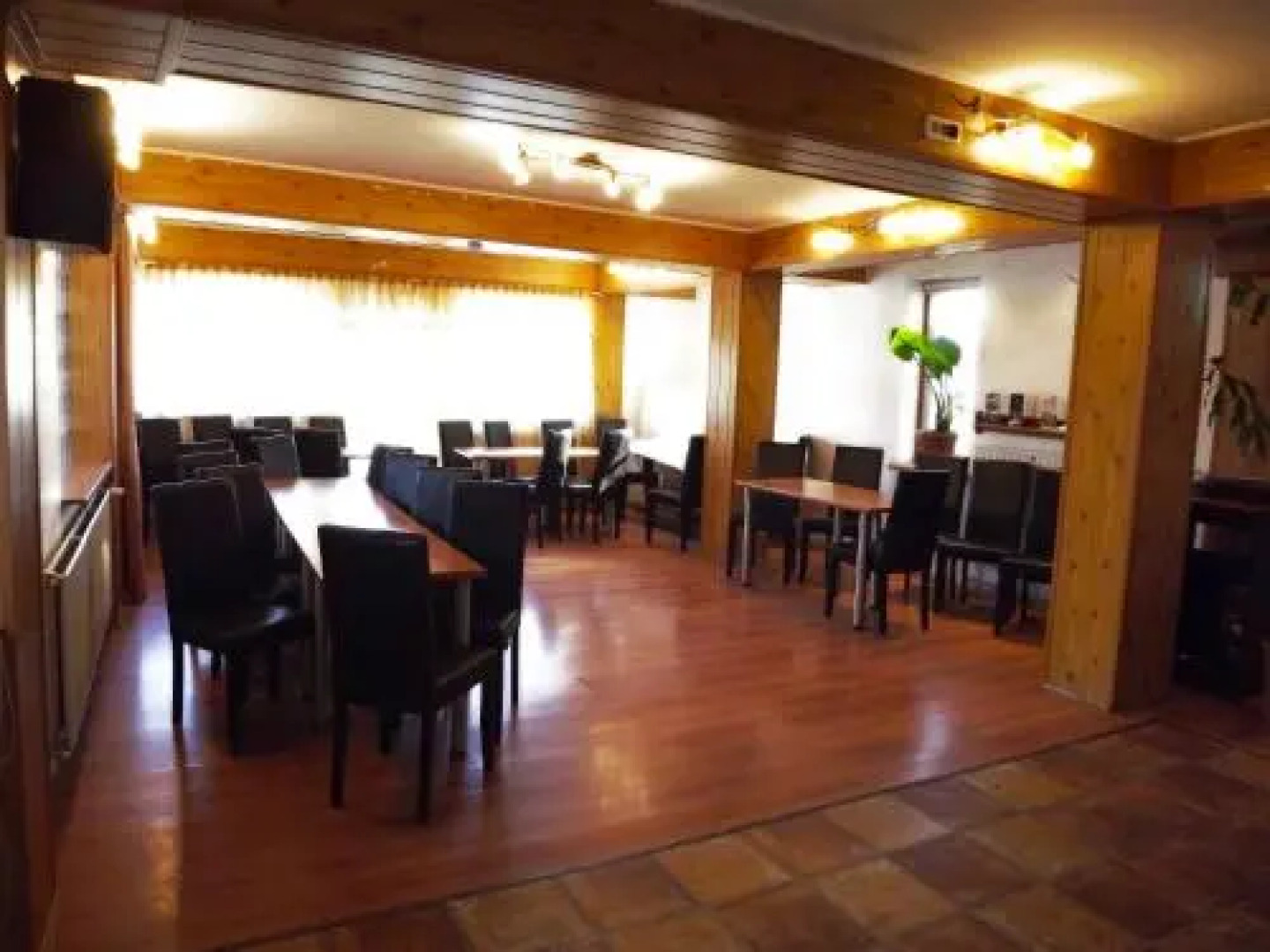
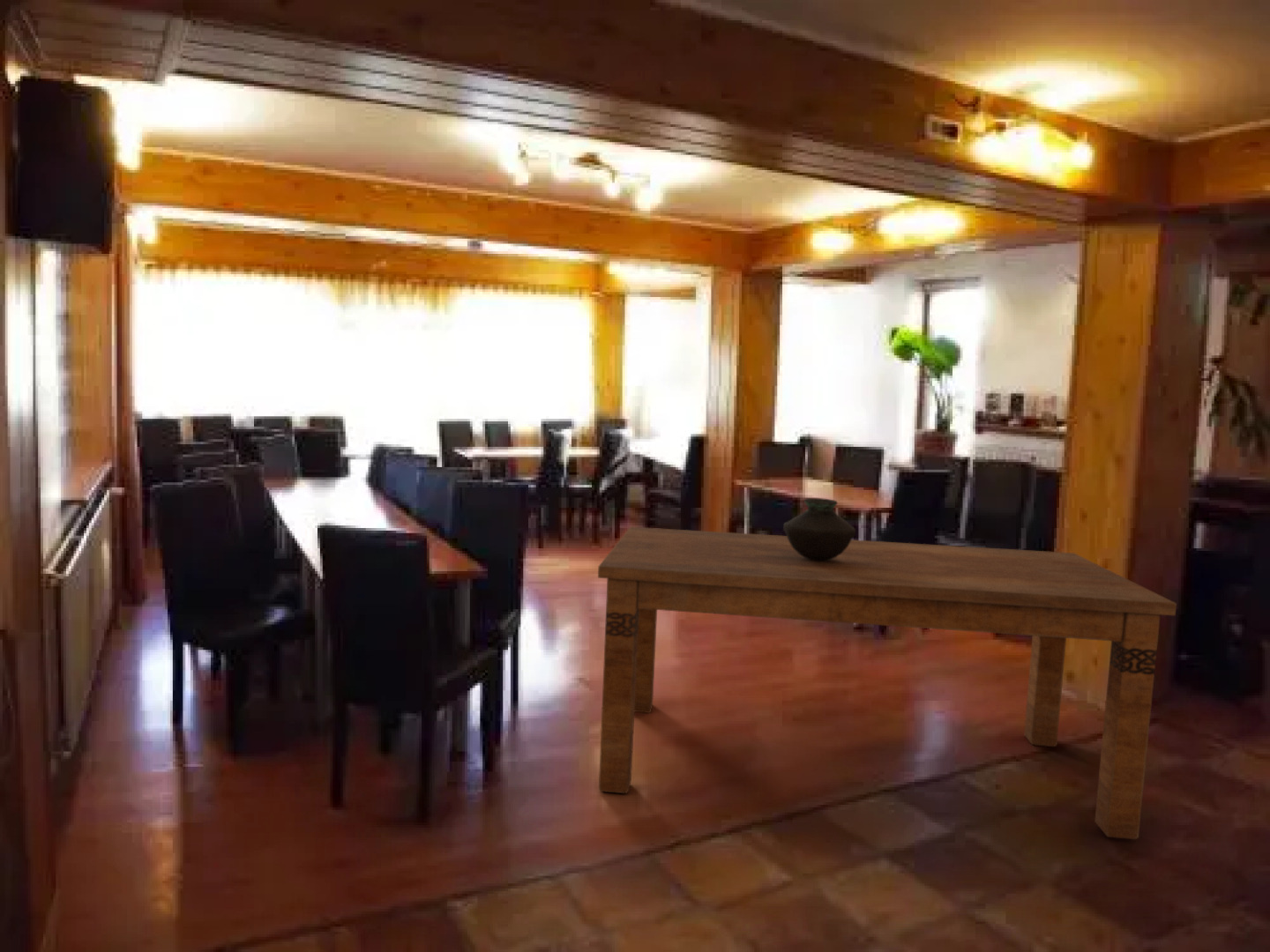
+ vase [782,497,856,560]
+ dining table [597,526,1177,840]
